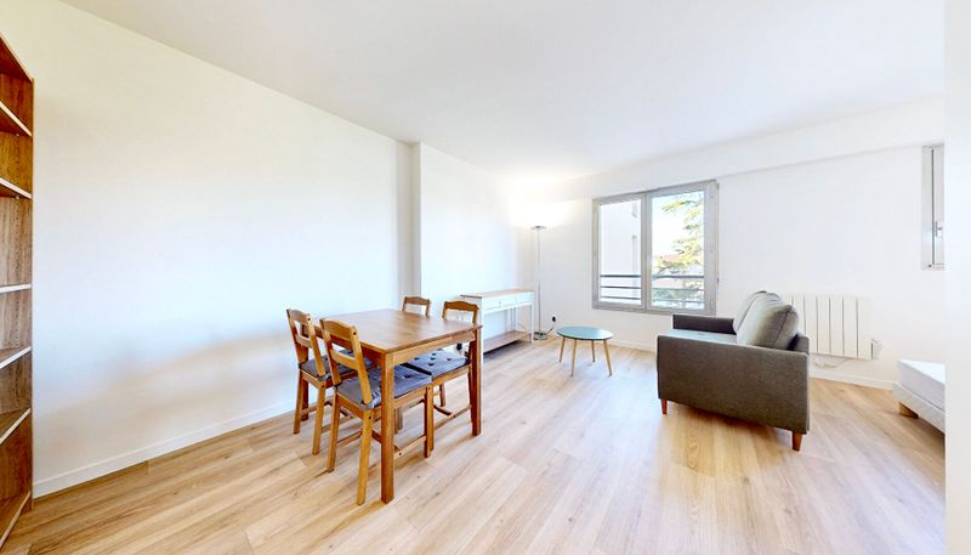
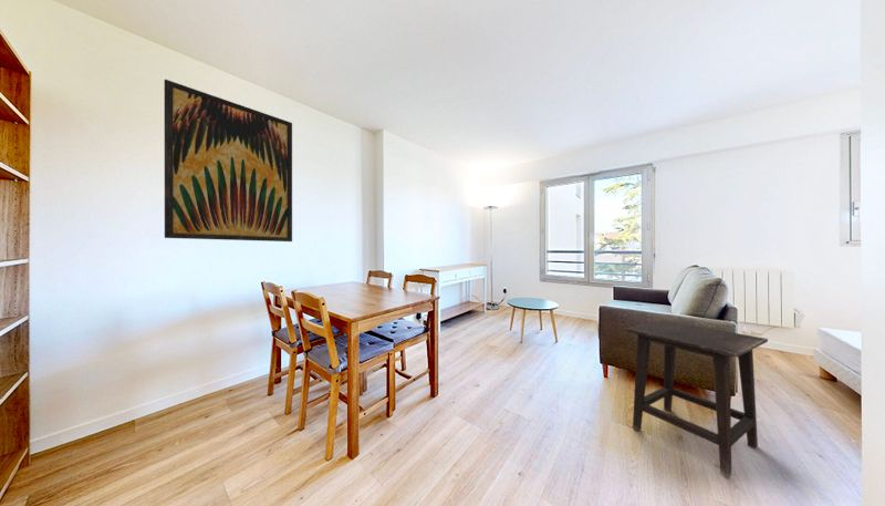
+ wall art [164,79,293,242]
+ side table [625,319,769,478]
